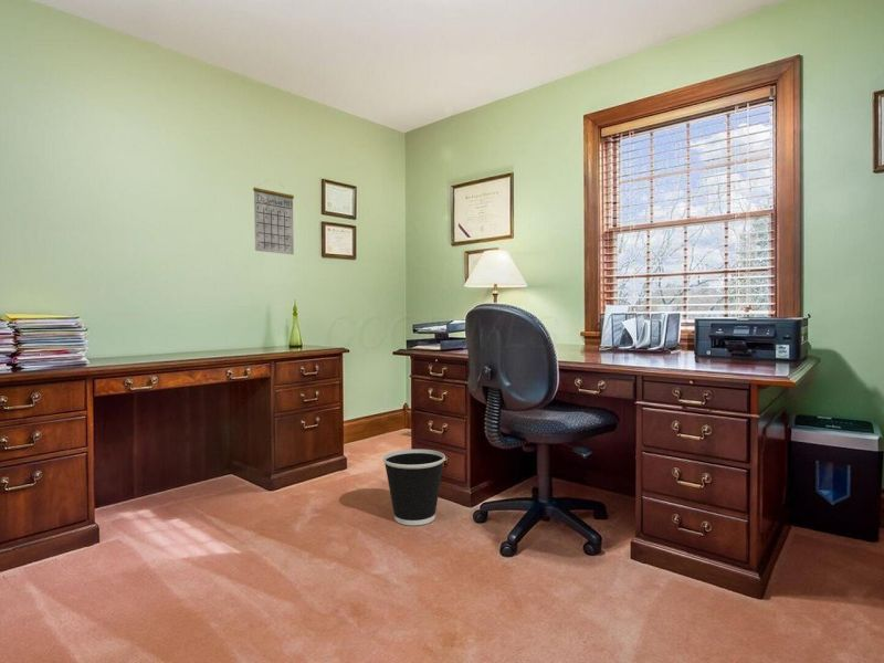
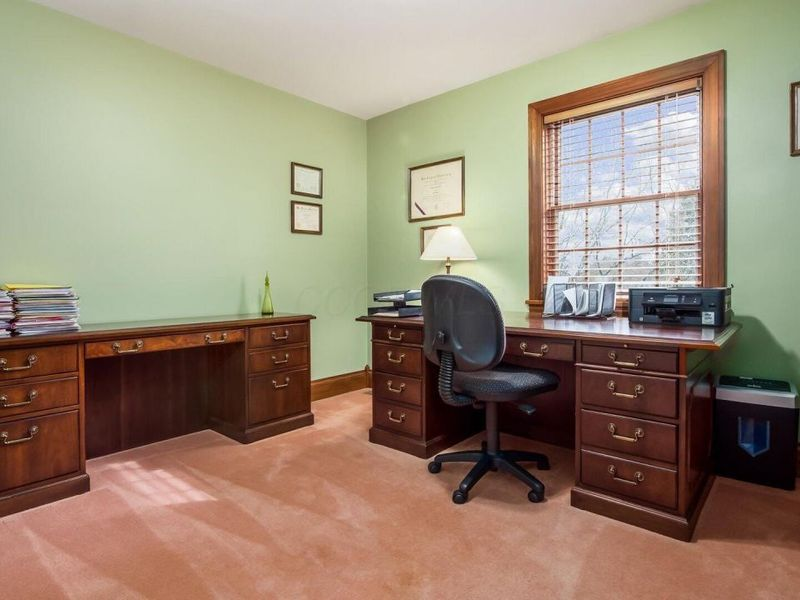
- calendar [252,179,295,255]
- wastebasket [382,449,446,526]
